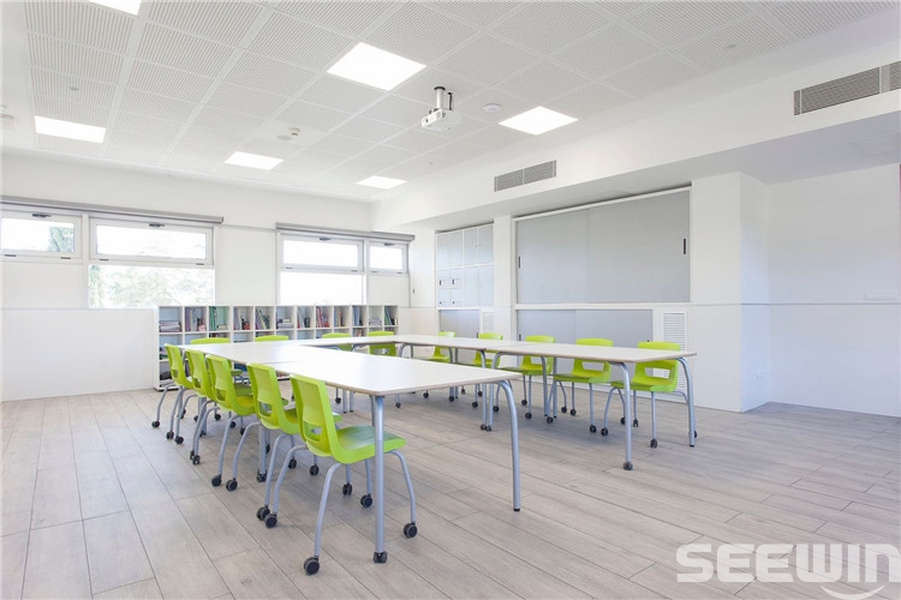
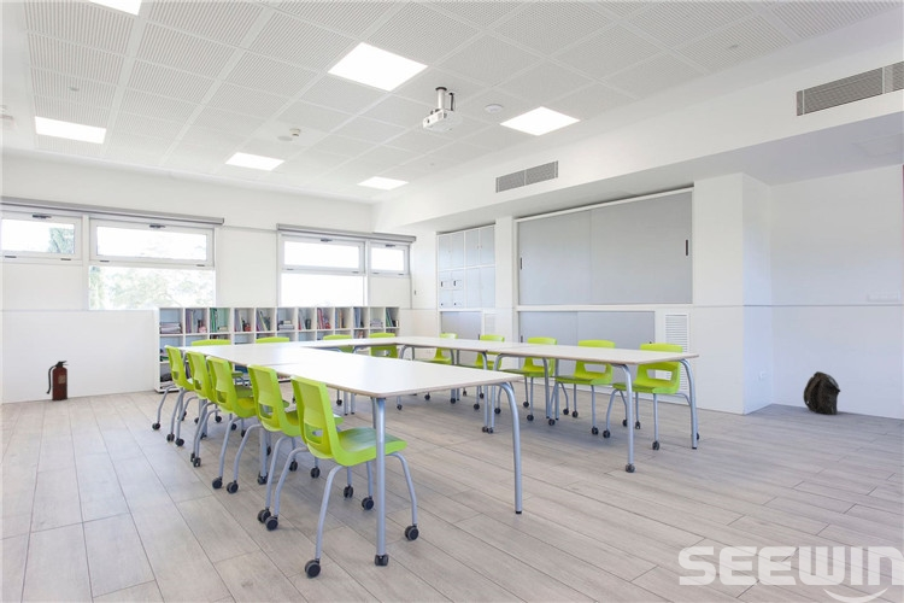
+ backpack [802,370,841,416]
+ fire extinguisher [46,359,70,402]
